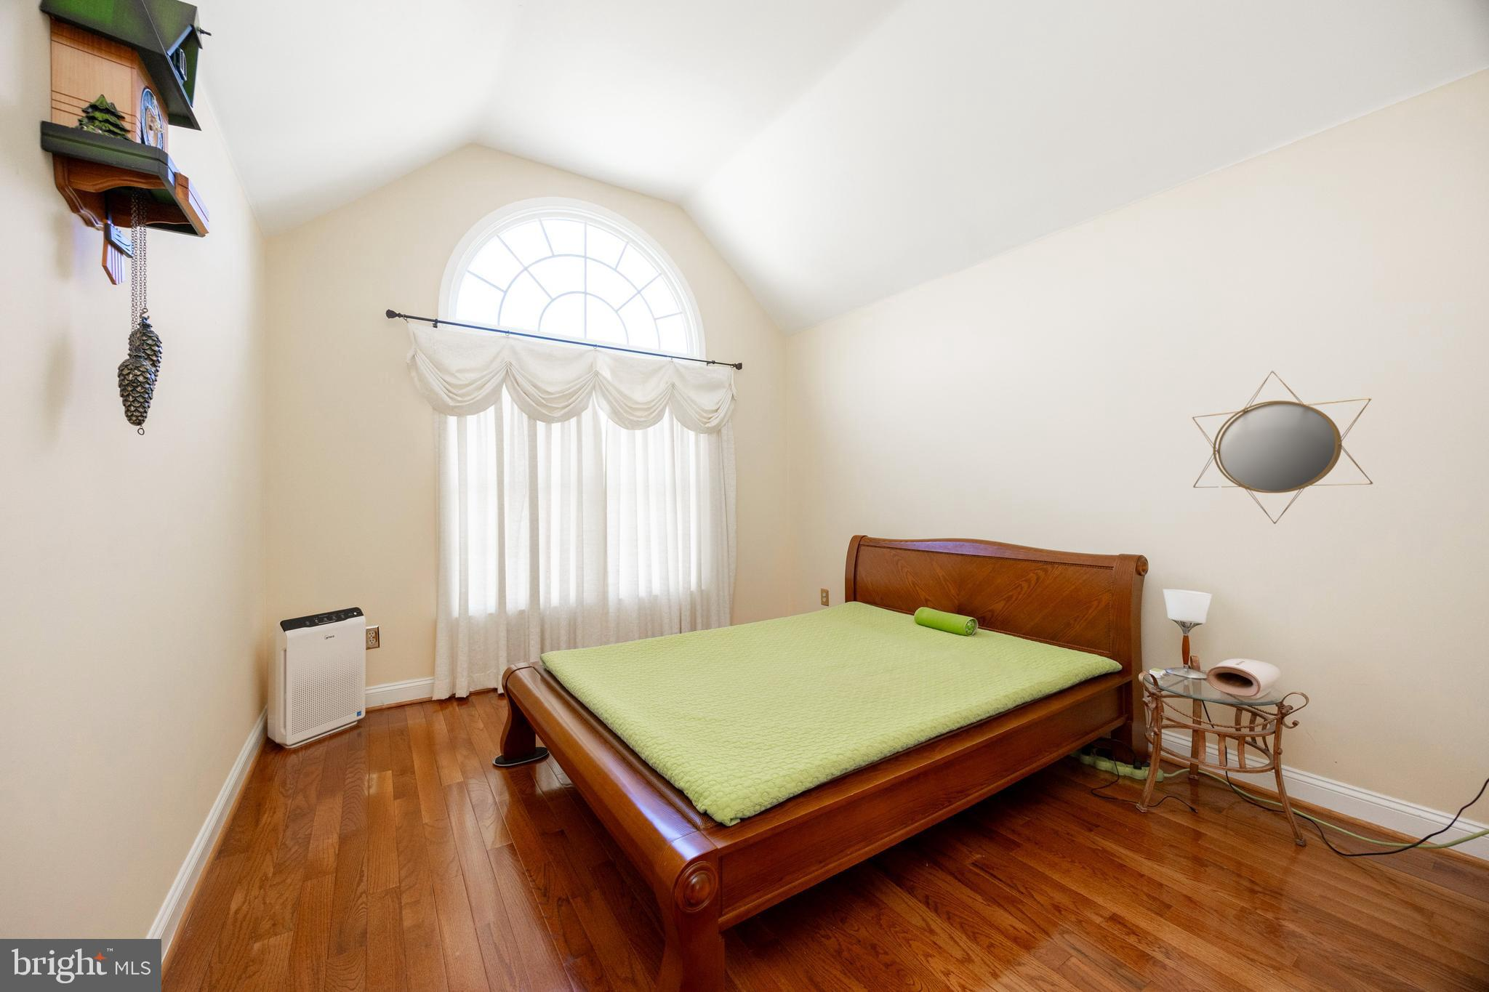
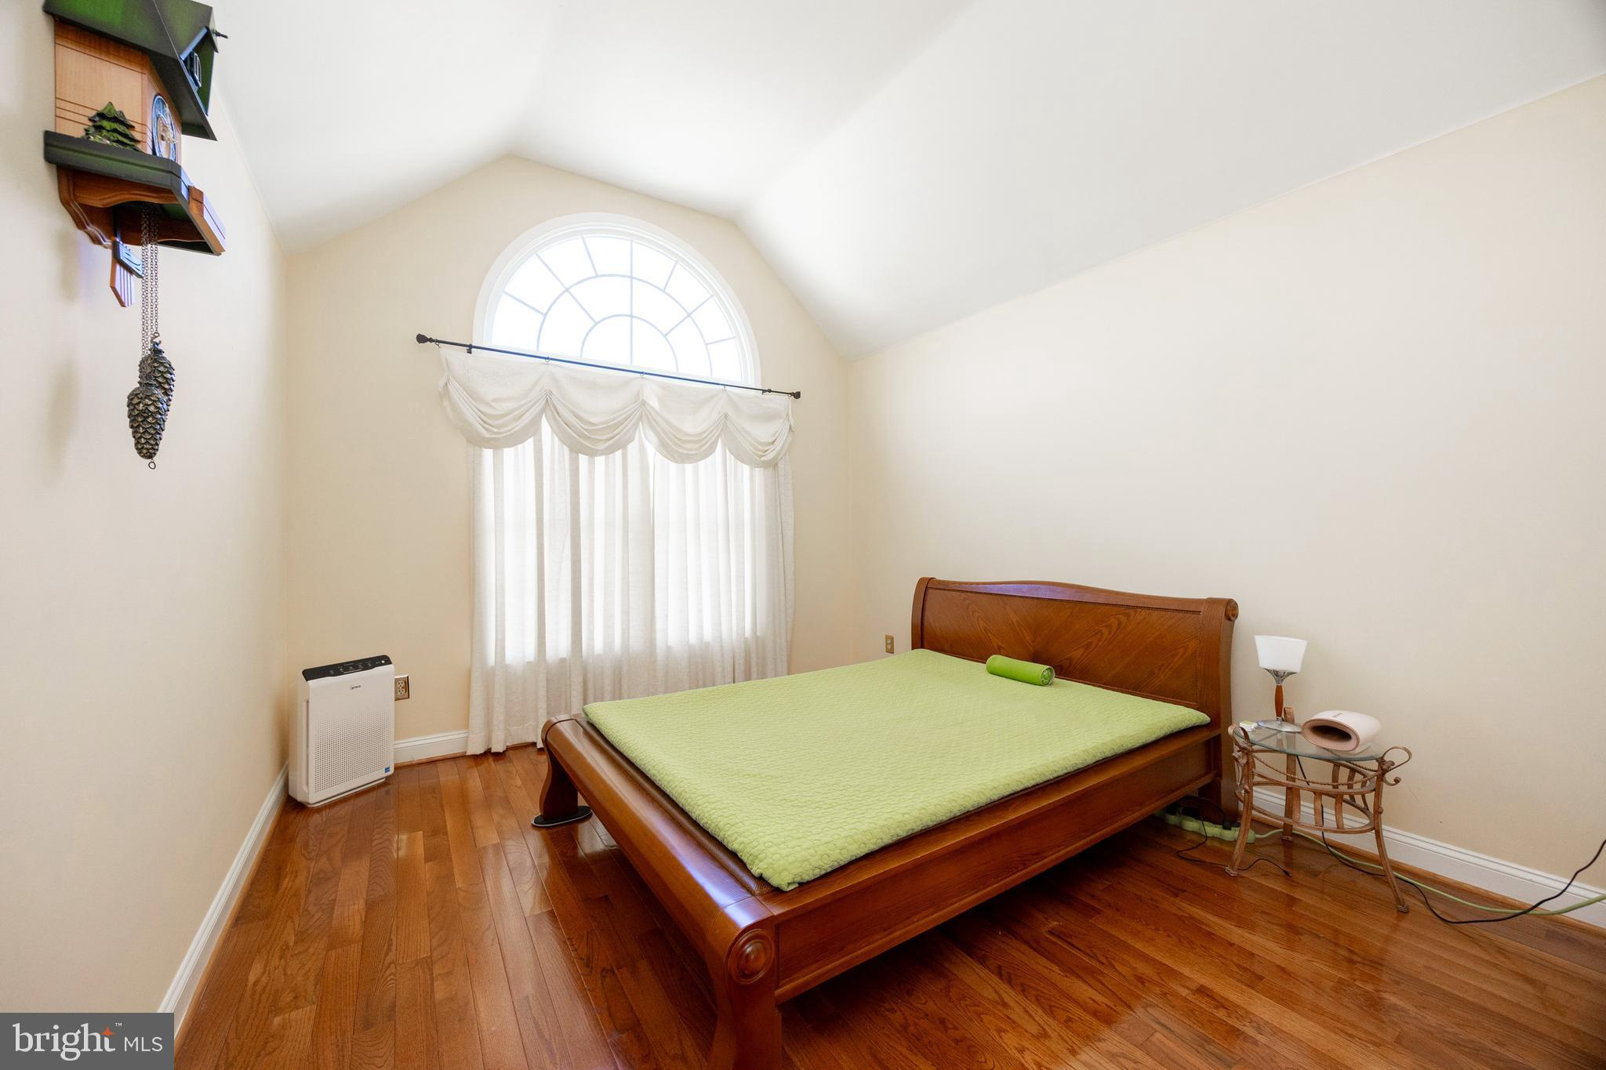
- home mirror [1191,370,1374,525]
